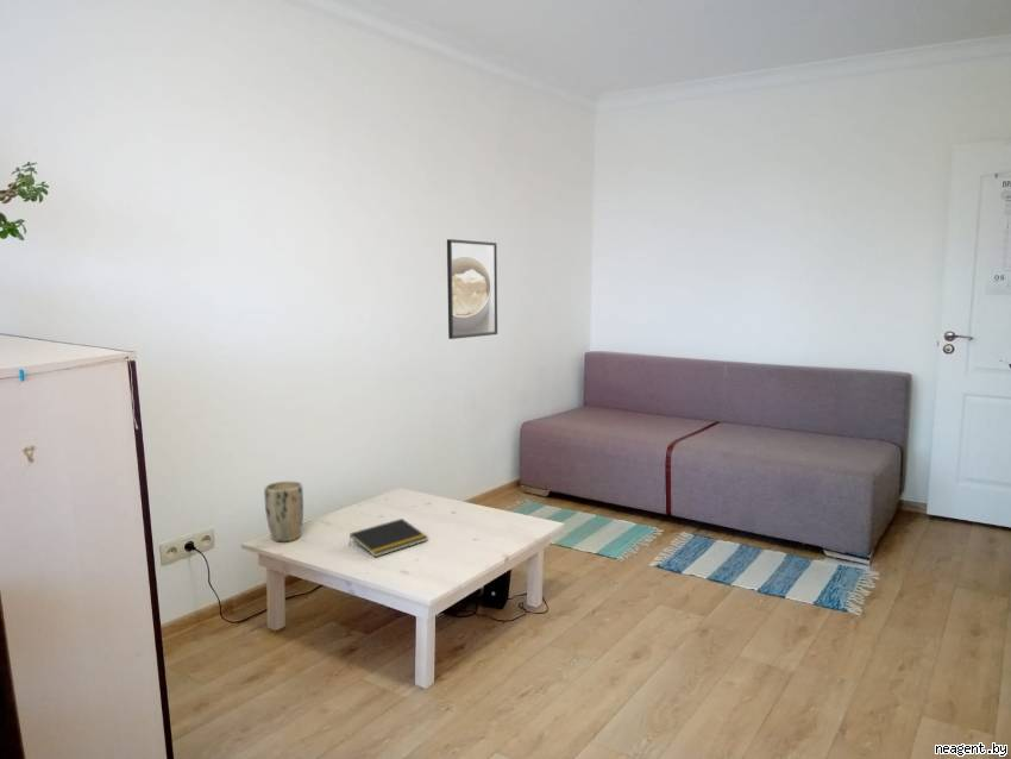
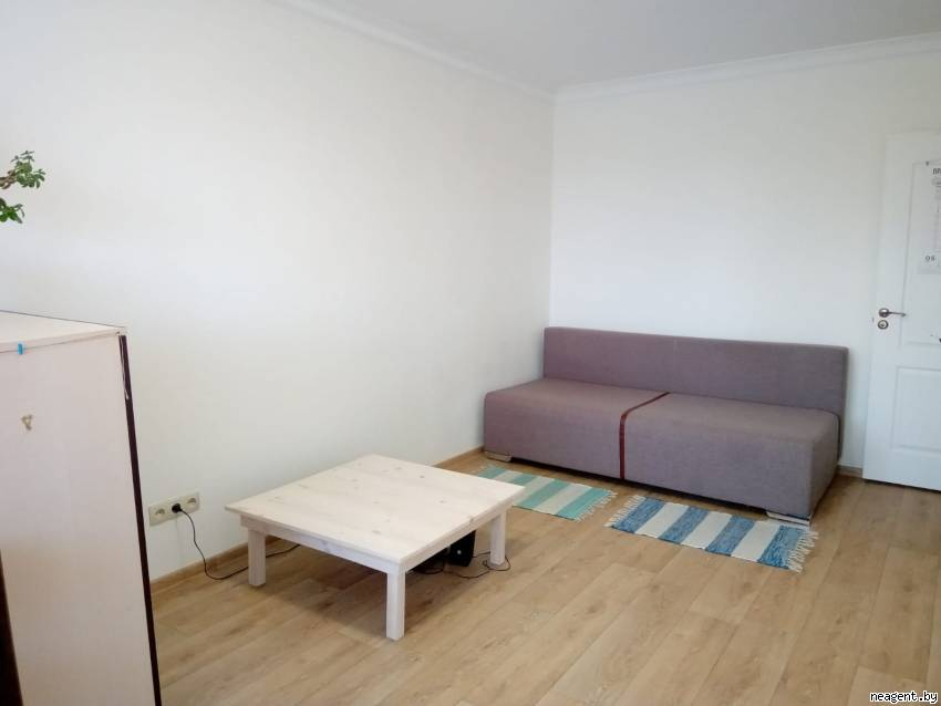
- notepad [347,518,429,558]
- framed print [446,238,498,340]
- plant pot [263,481,304,542]
